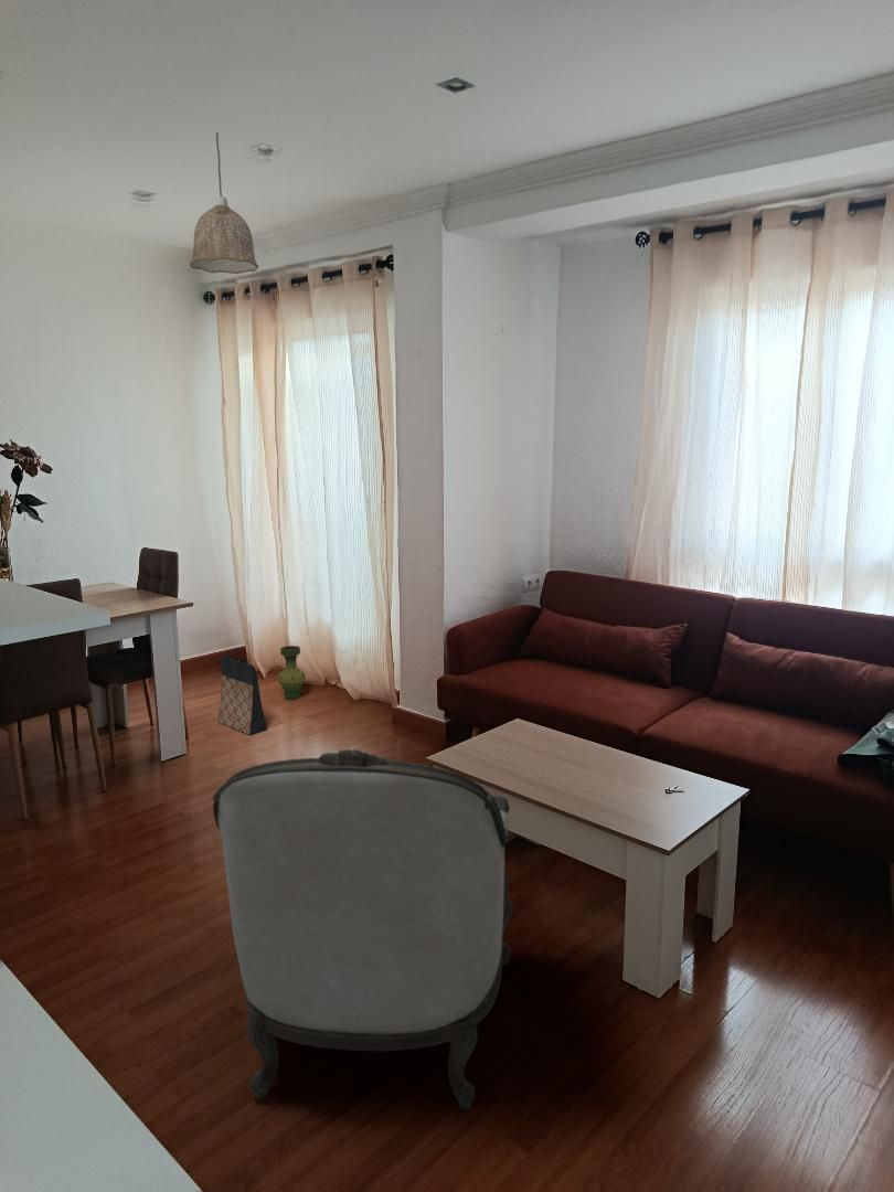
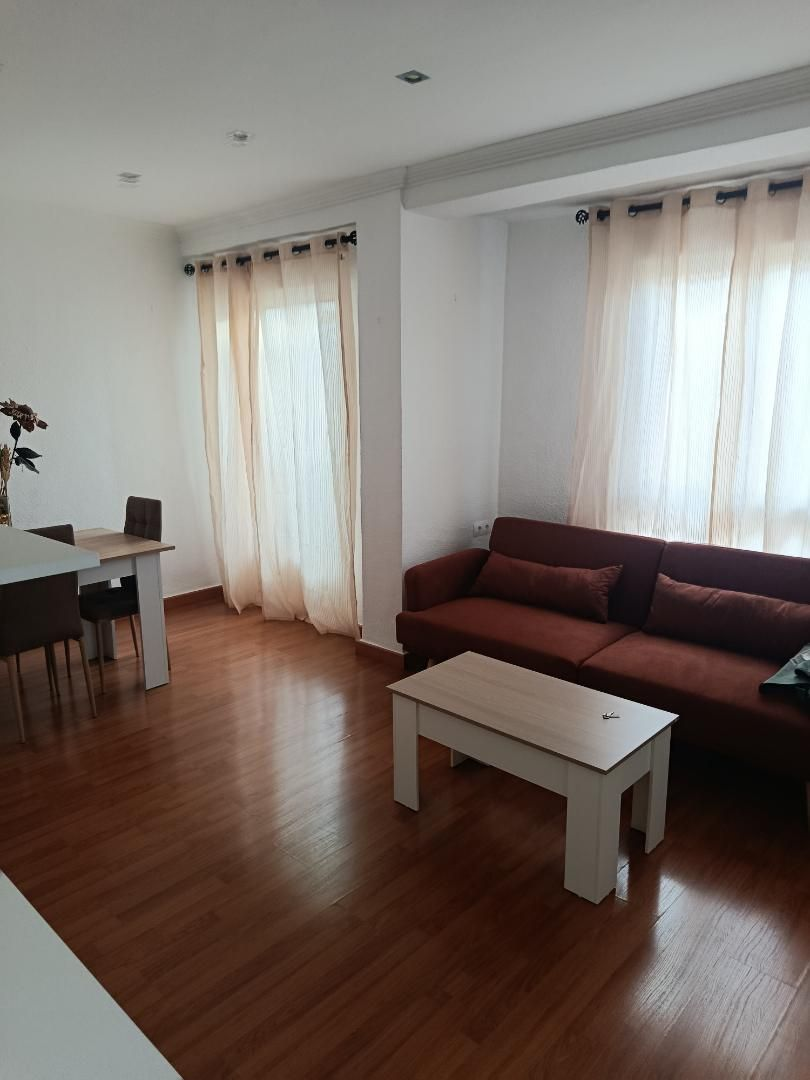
- vase [277,645,307,701]
- pendant lamp [189,131,259,275]
- bag [217,653,268,736]
- armchair [212,748,514,1111]
